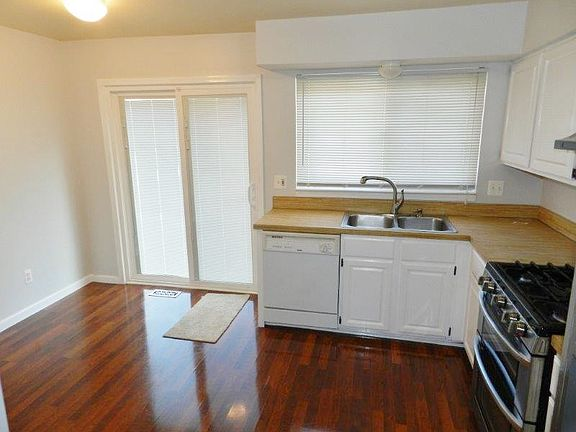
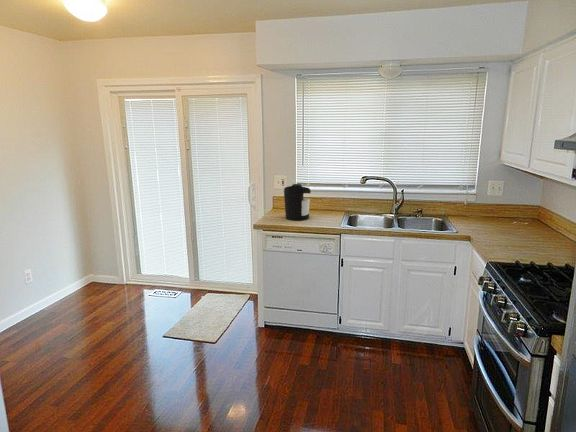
+ coffee maker [283,183,312,221]
